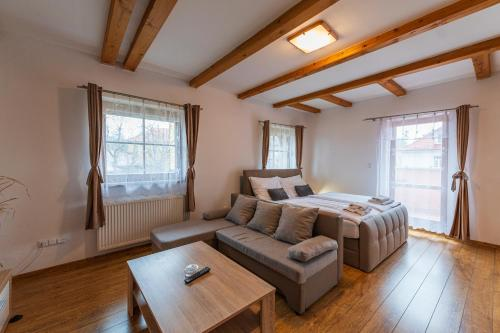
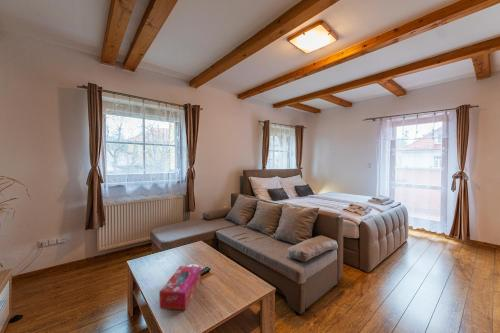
+ tissue box [159,265,202,311]
